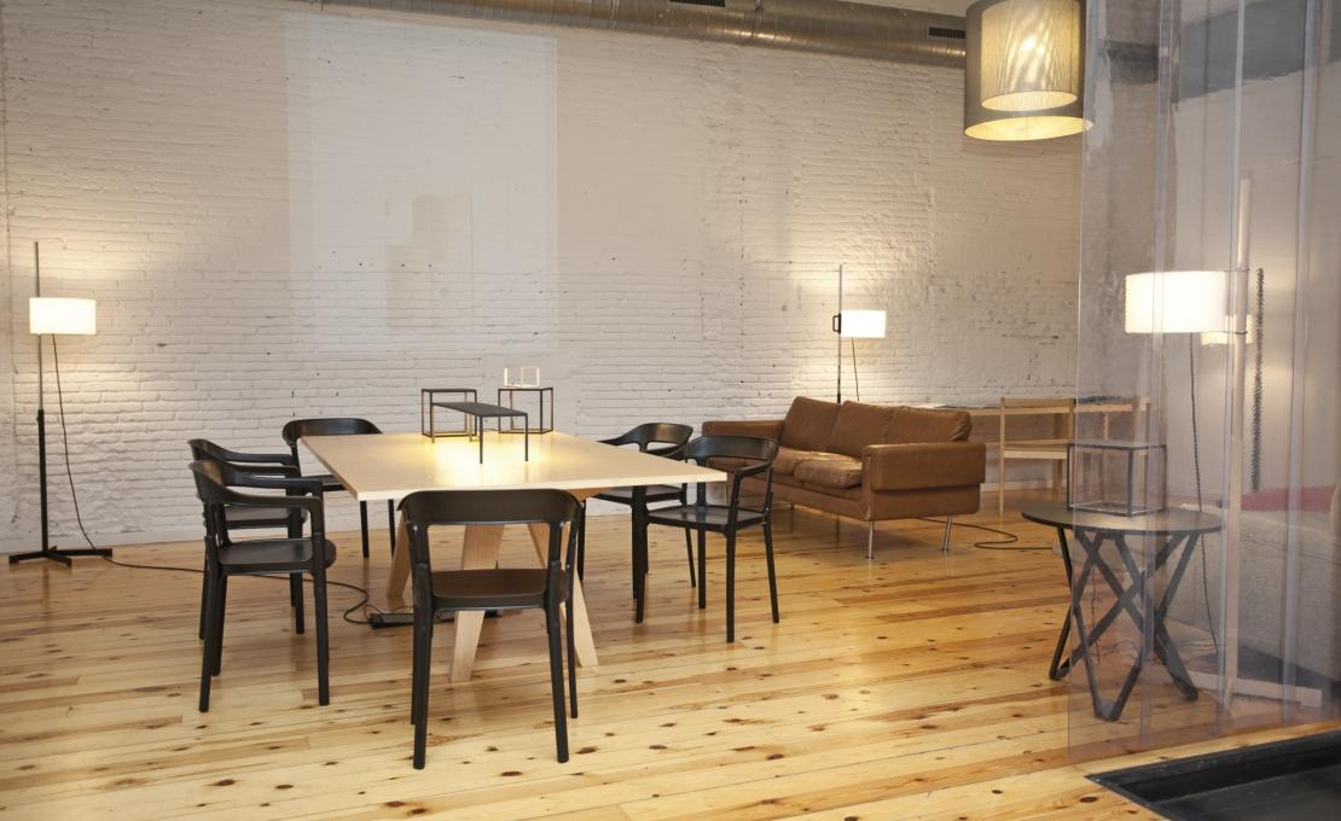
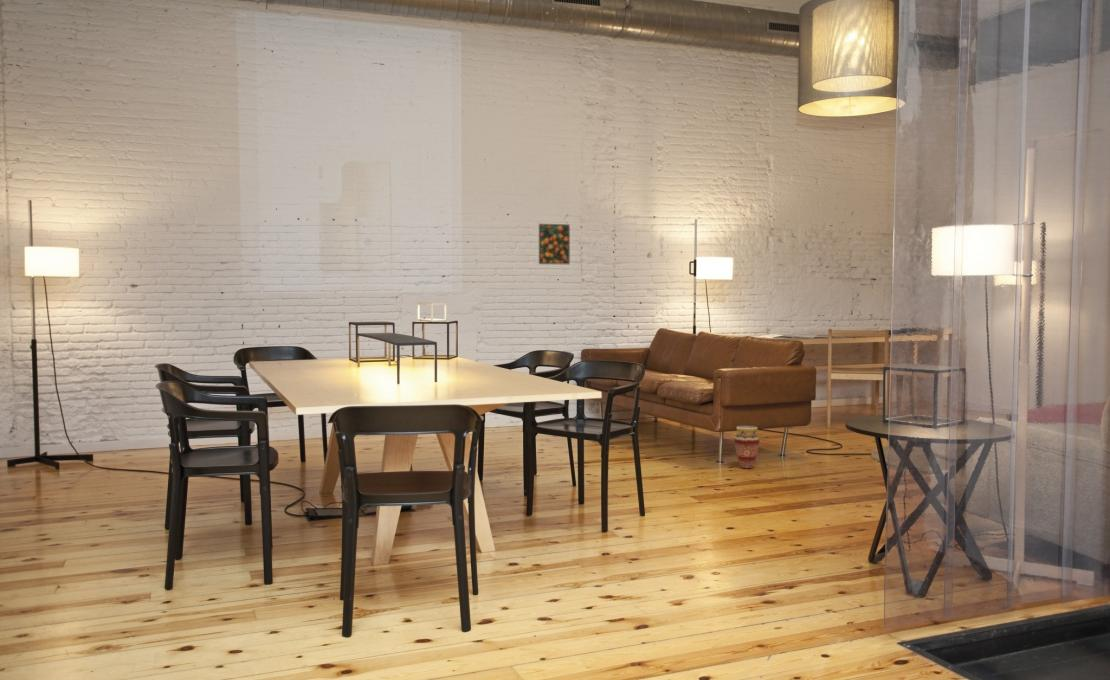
+ vase [733,425,761,469]
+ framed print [538,223,571,265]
